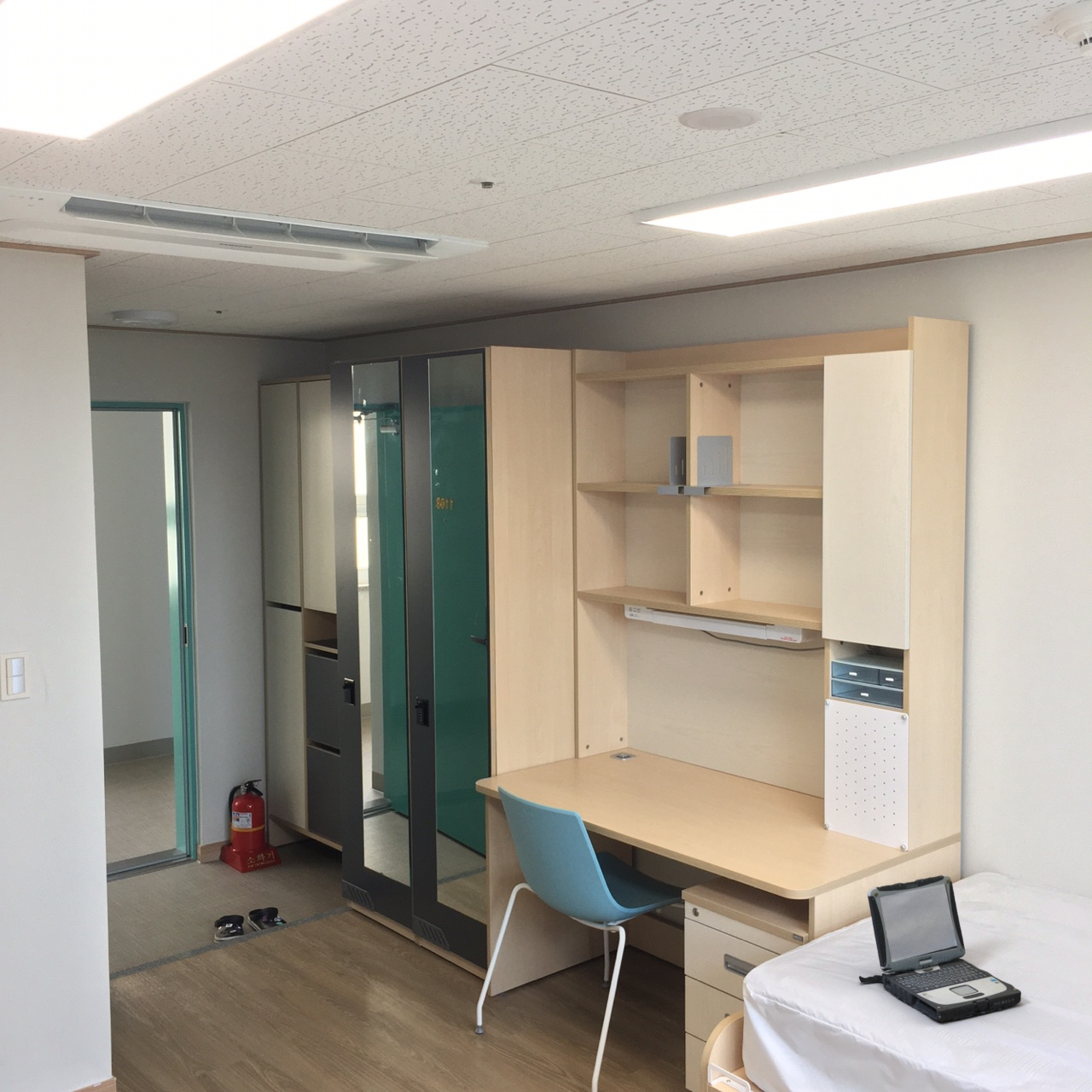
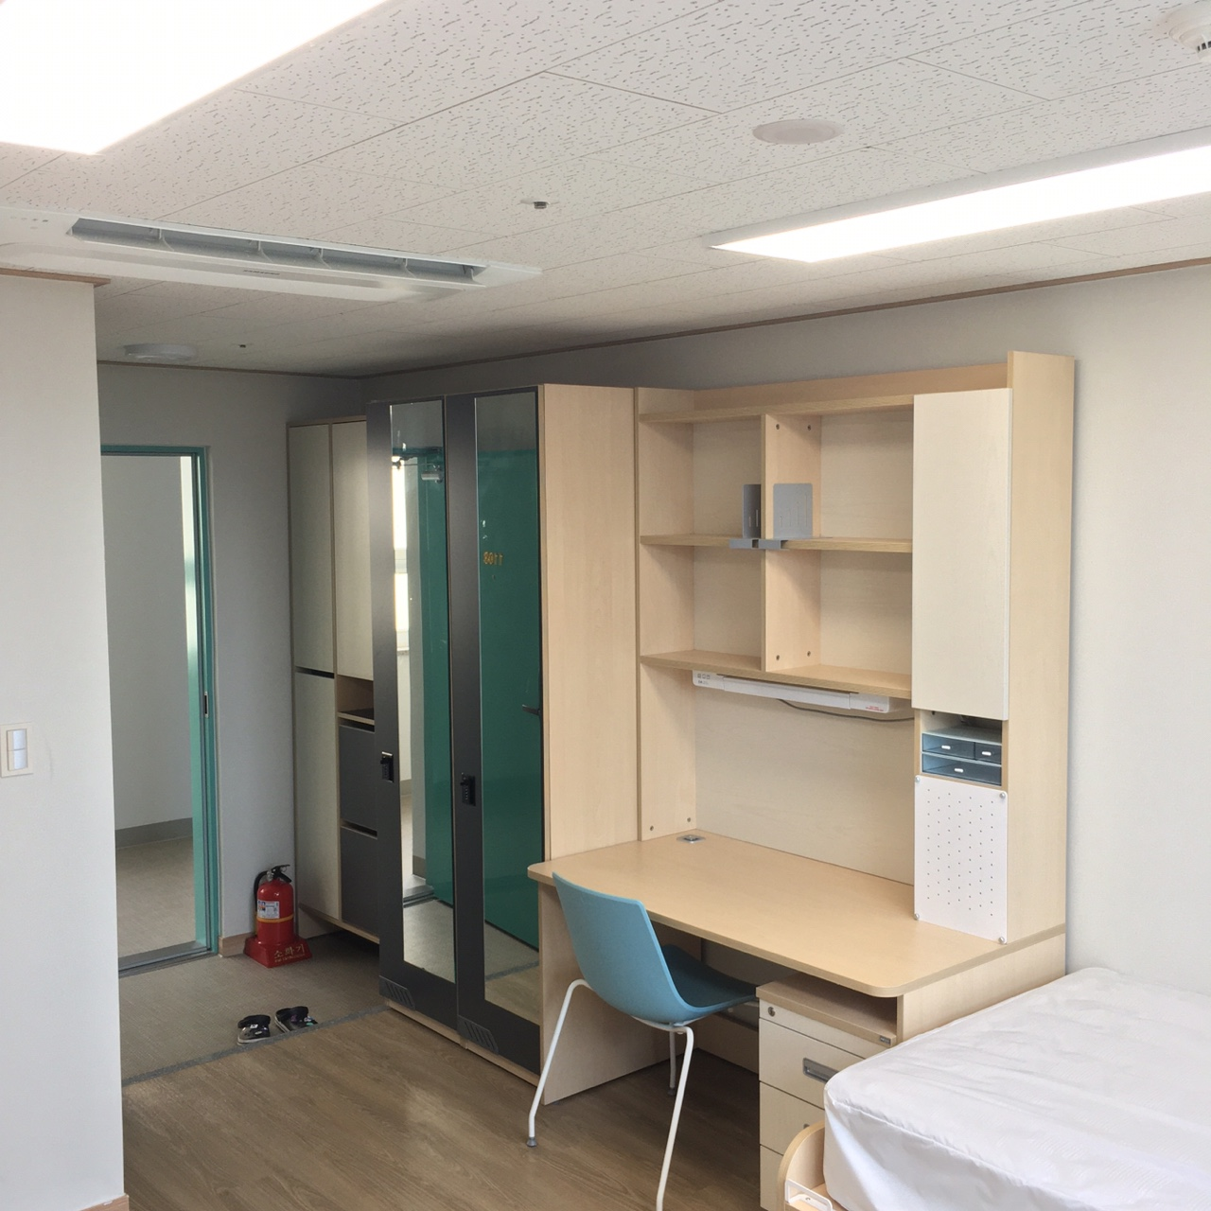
- laptop [858,874,1022,1023]
